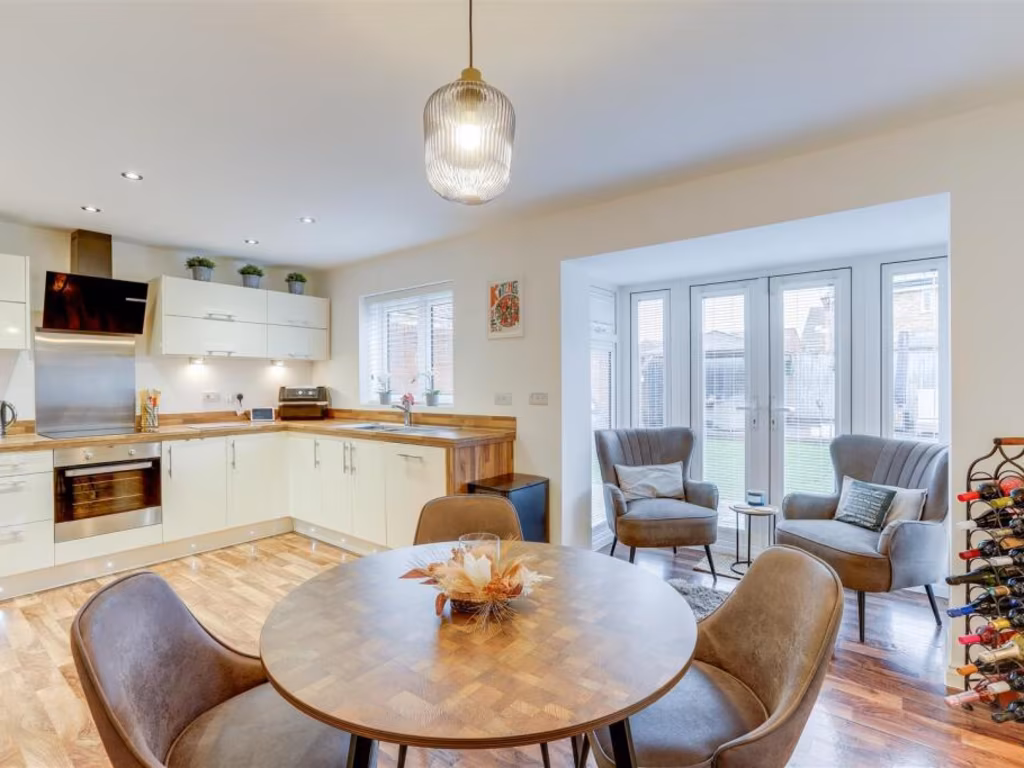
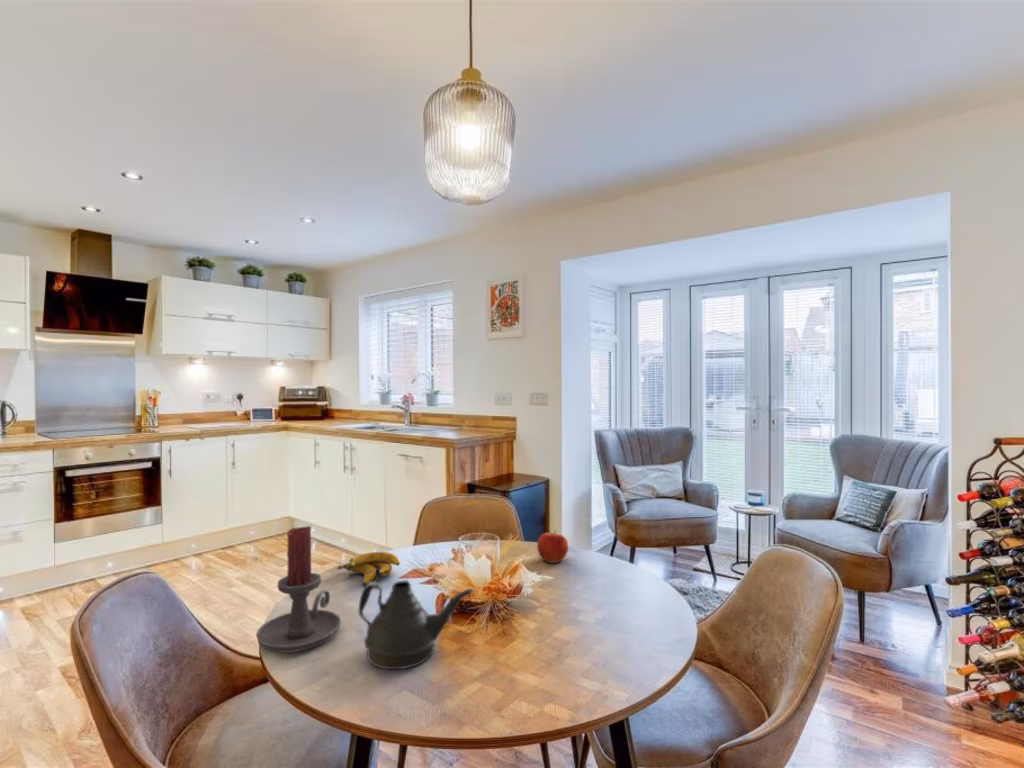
+ teapot [358,580,474,670]
+ apple [536,529,569,564]
+ banana [335,551,401,586]
+ candle holder [255,525,342,654]
